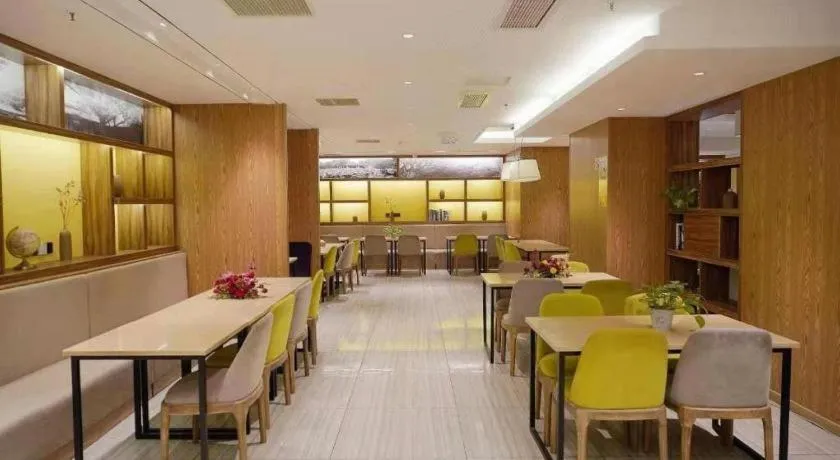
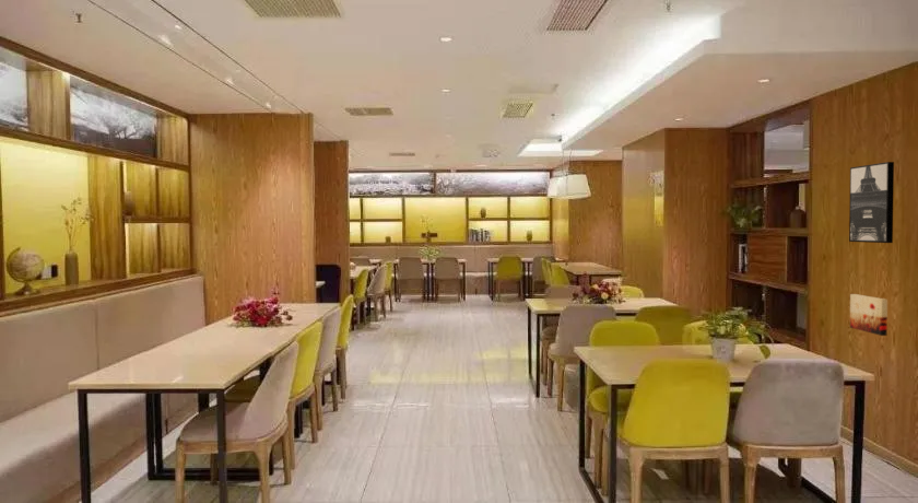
+ wall art [848,161,895,244]
+ wall art [849,293,888,337]
